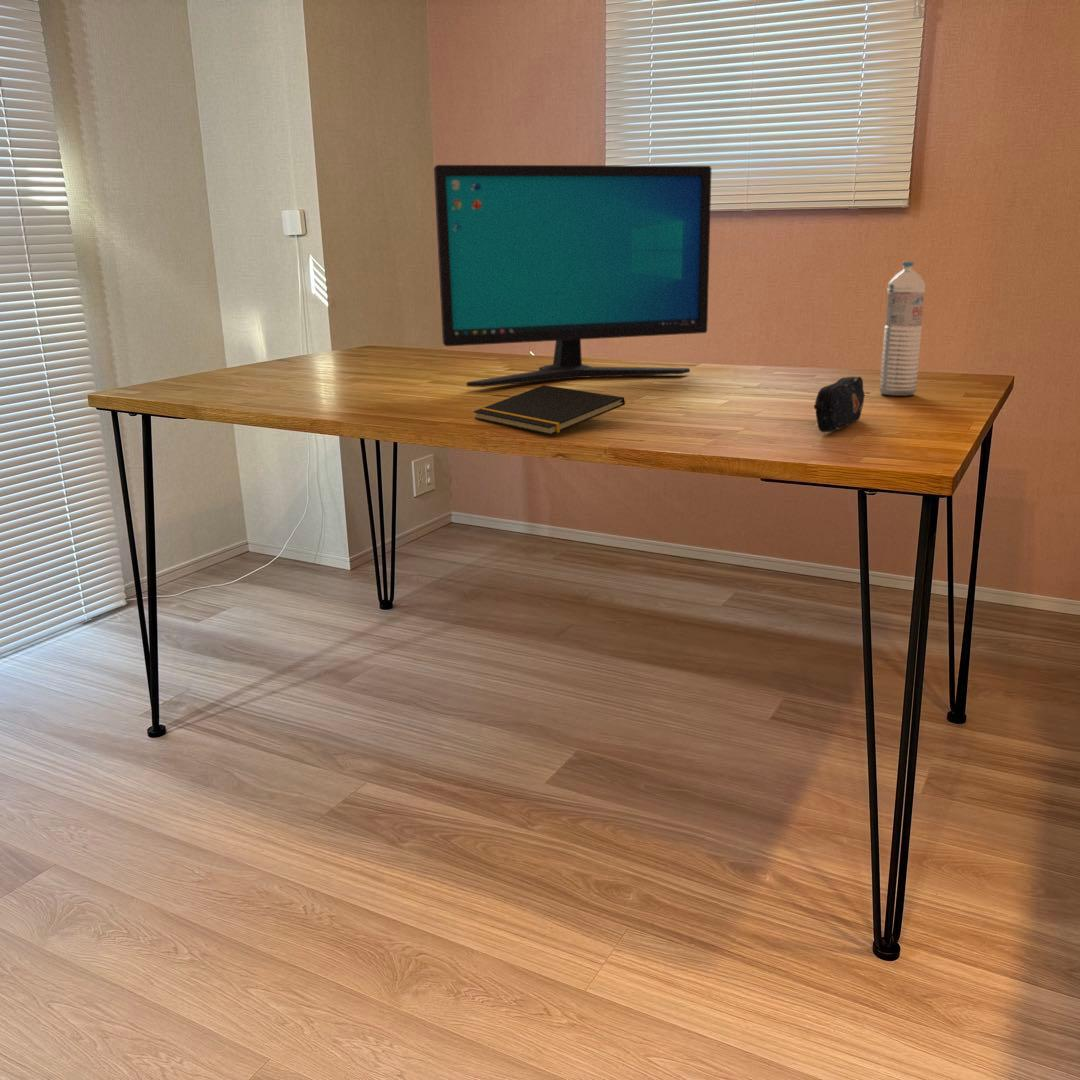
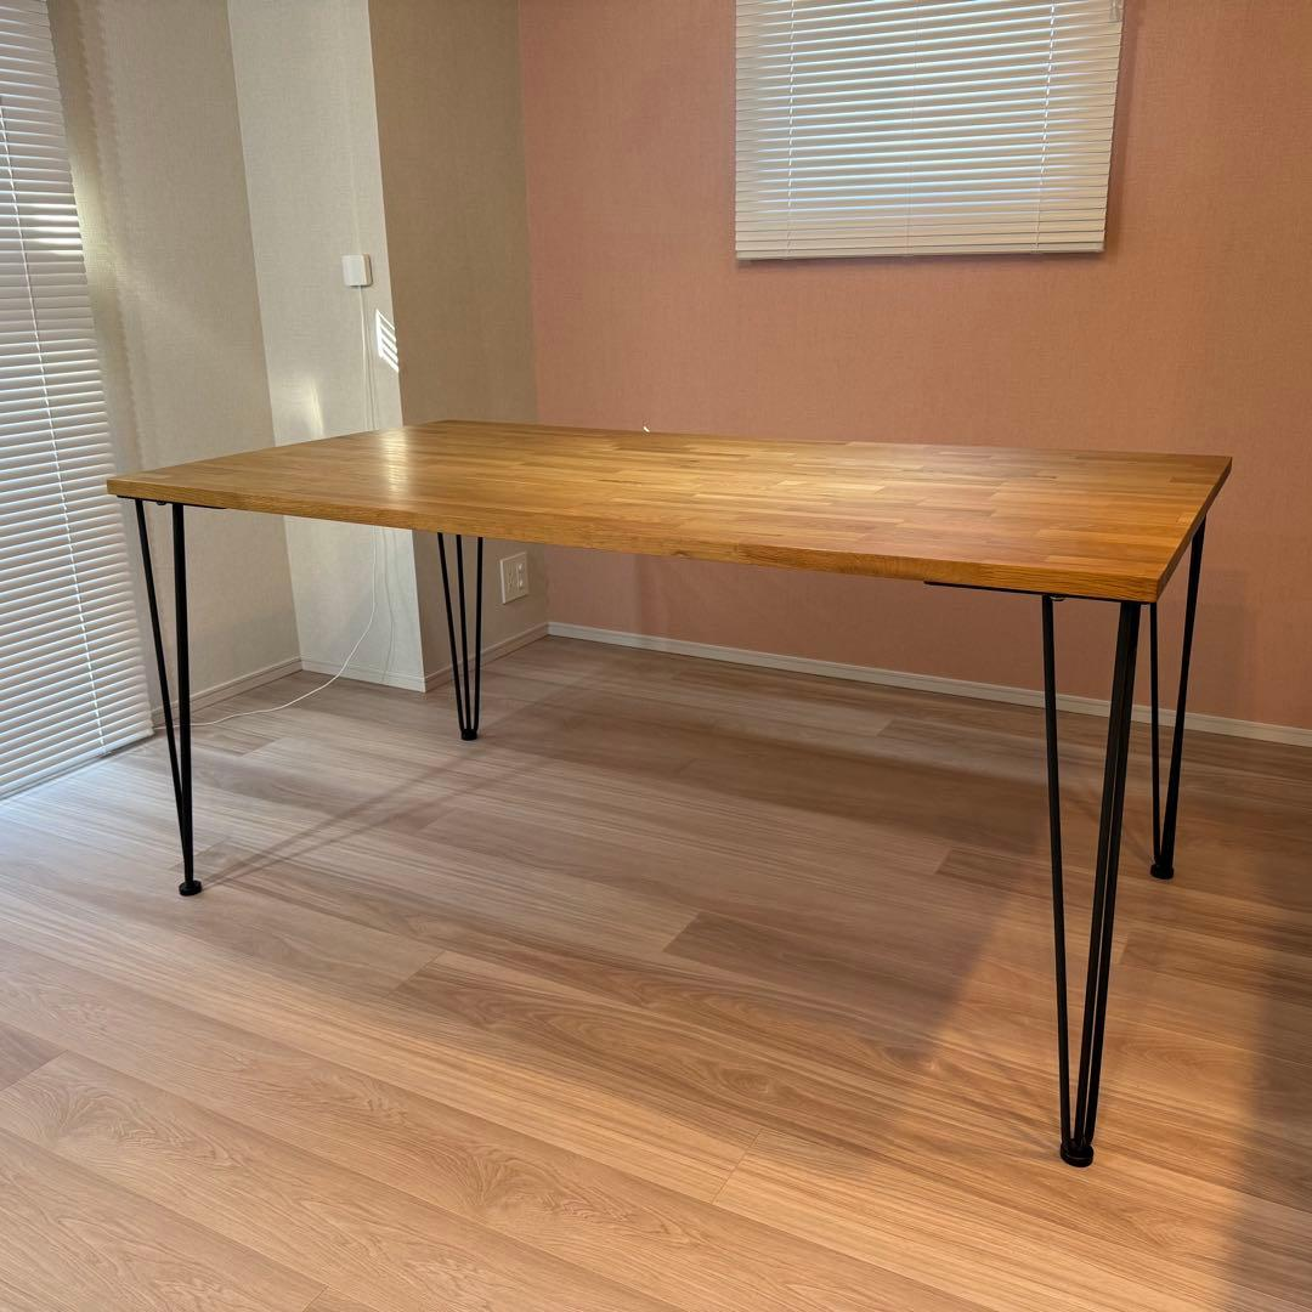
- computer monitor [433,164,712,388]
- water bottle [879,261,927,397]
- pencil case [813,376,866,434]
- notepad [473,384,626,436]
